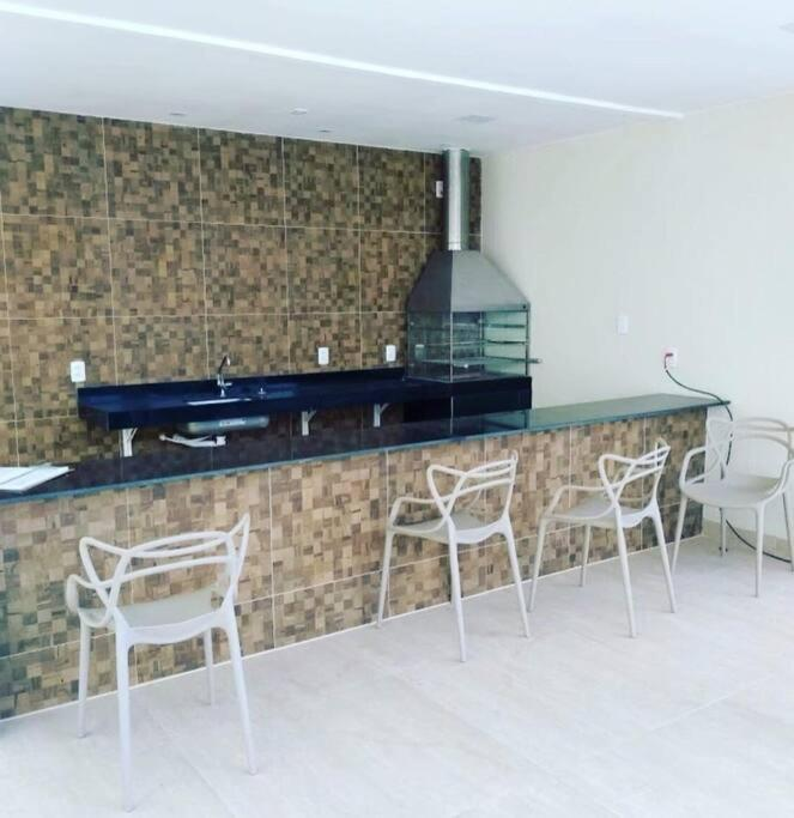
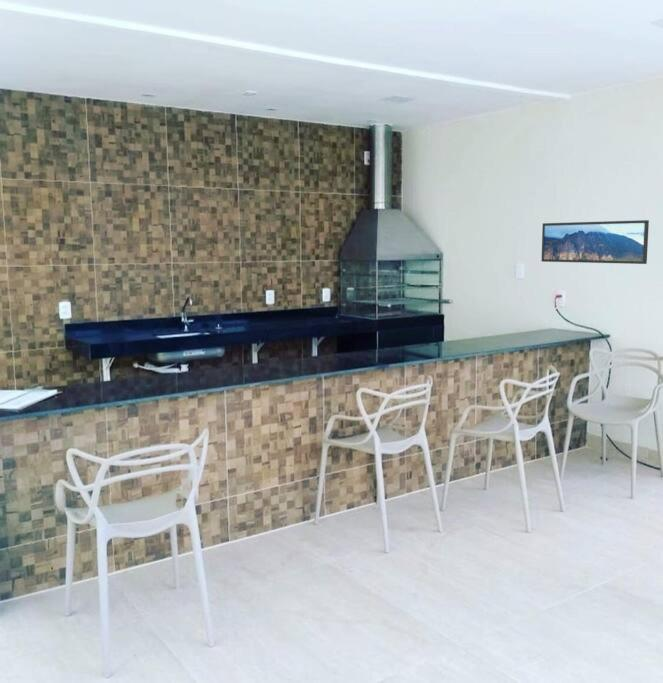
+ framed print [541,219,650,265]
